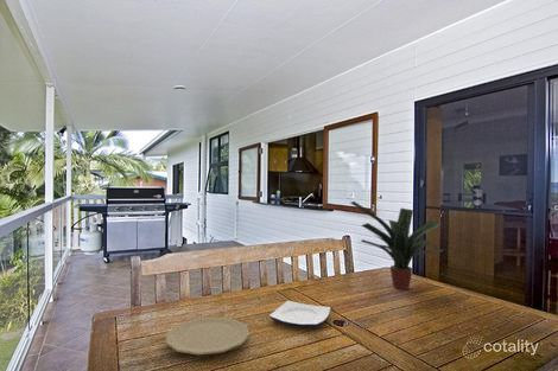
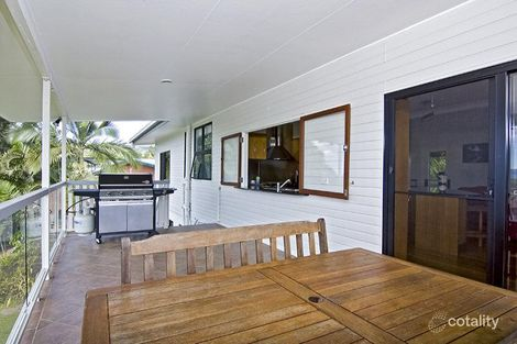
- plate [165,316,251,356]
- plate [268,300,331,328]
- potted plant [350,200,445,290]
